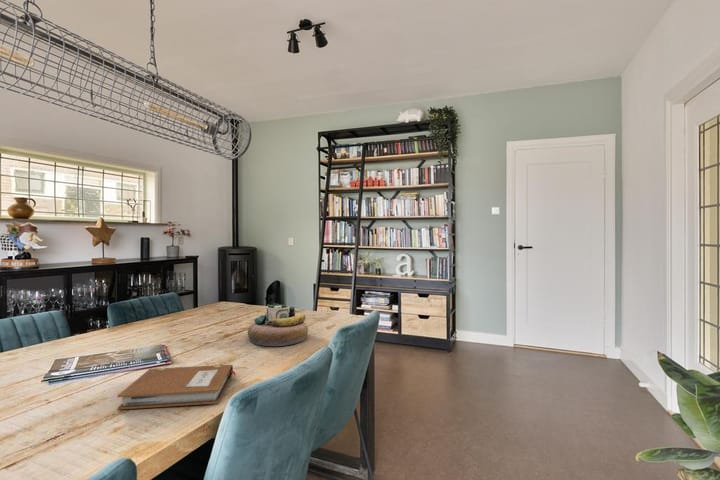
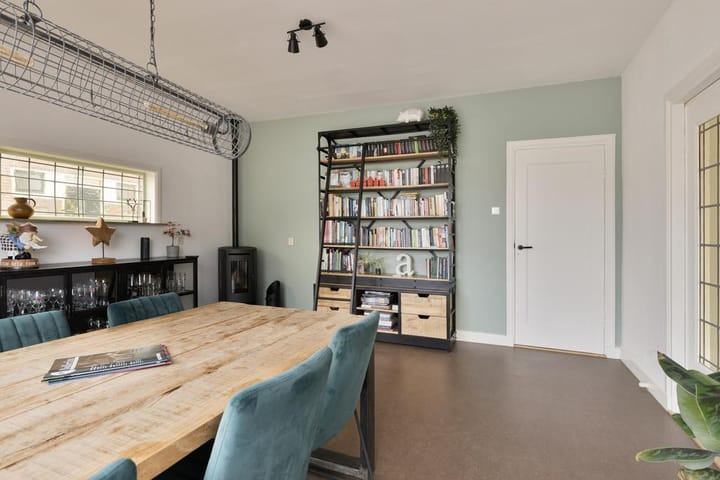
- decorative bowl [247,302,309,347]
- notebook [116,364,237,411]
